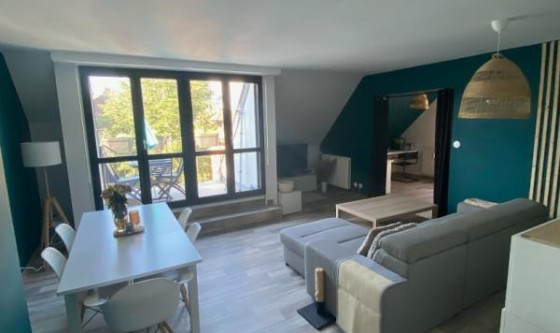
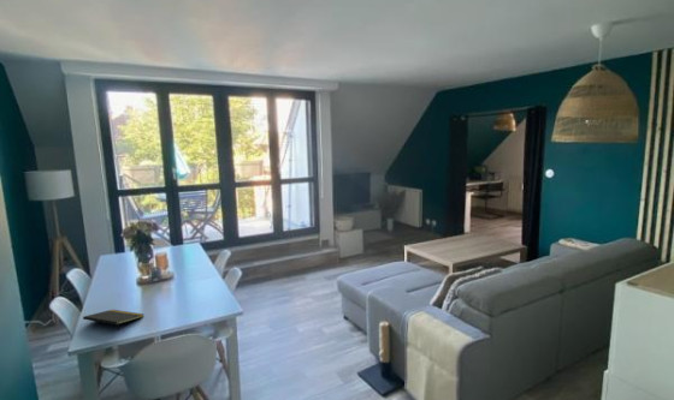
+ notepad [82,309,146,332]
